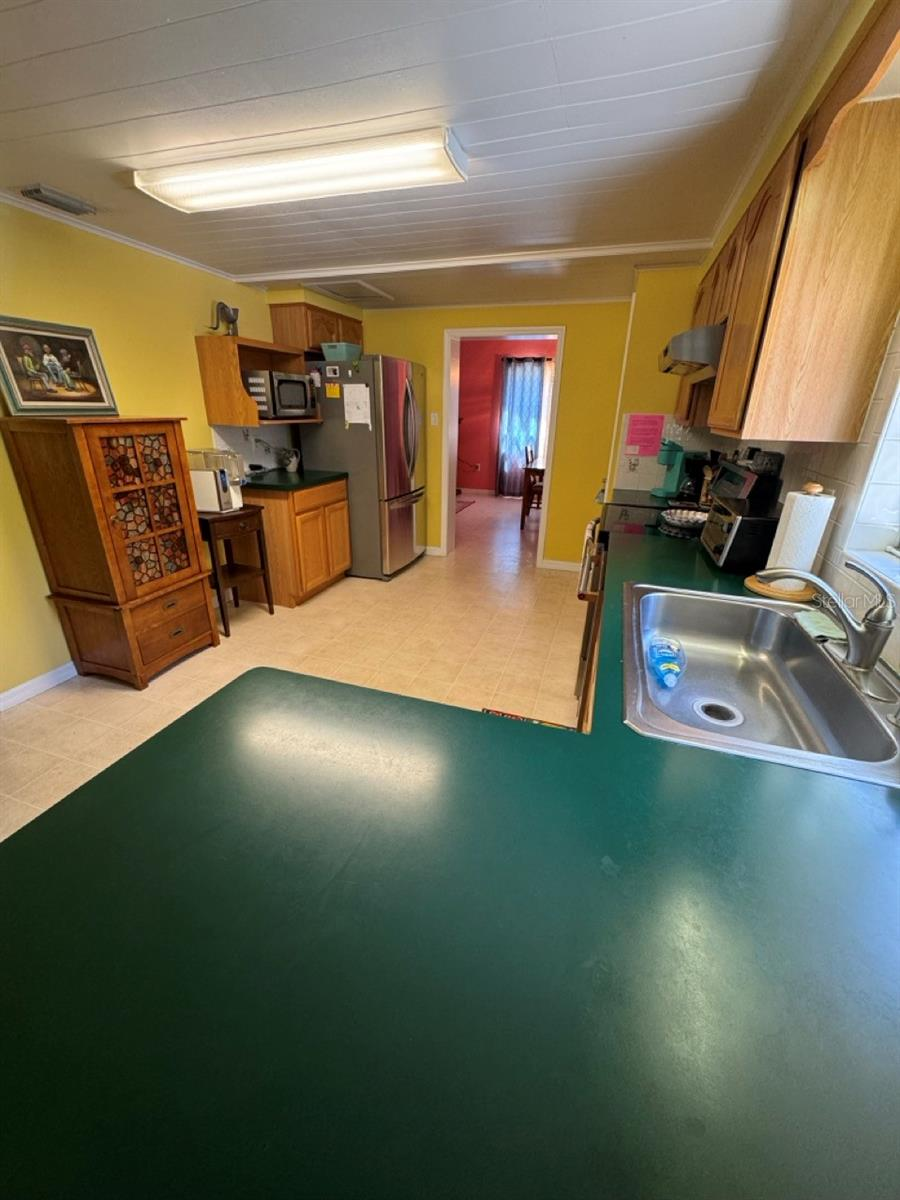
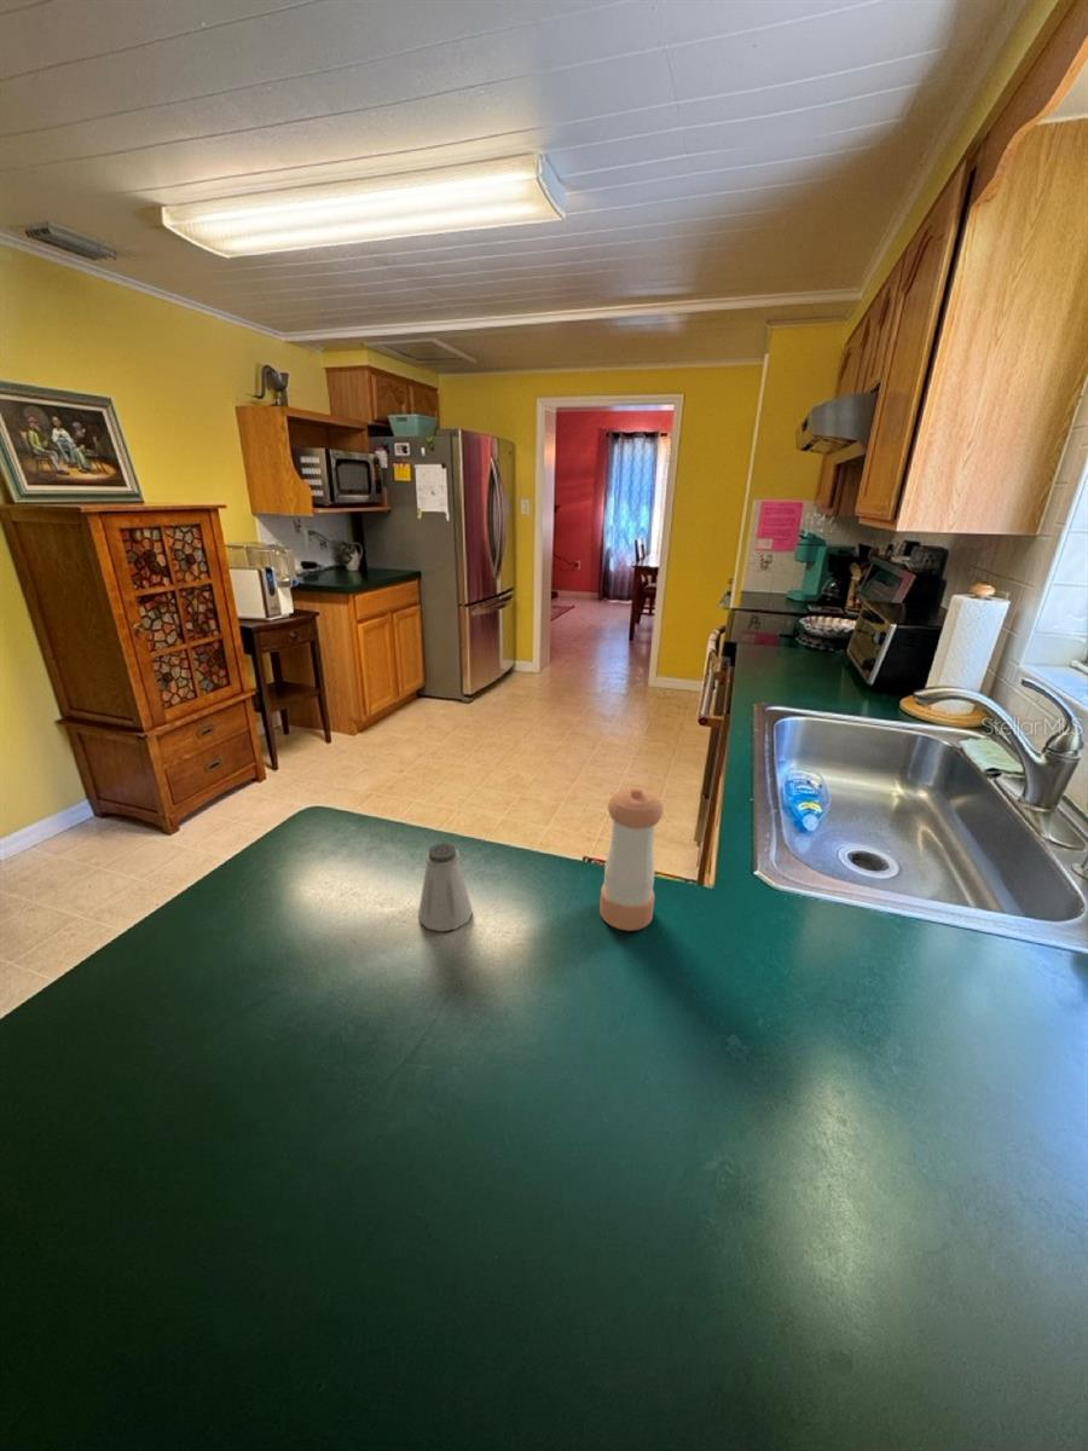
+ pepper shaker [598,787,665,932]
+ saltshaker [417,842,474,932]
